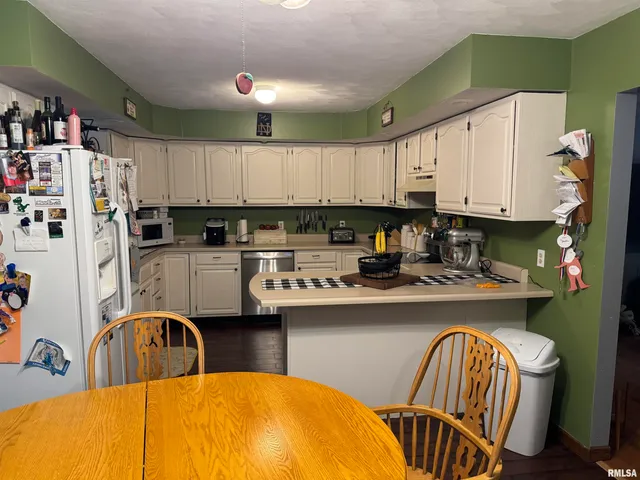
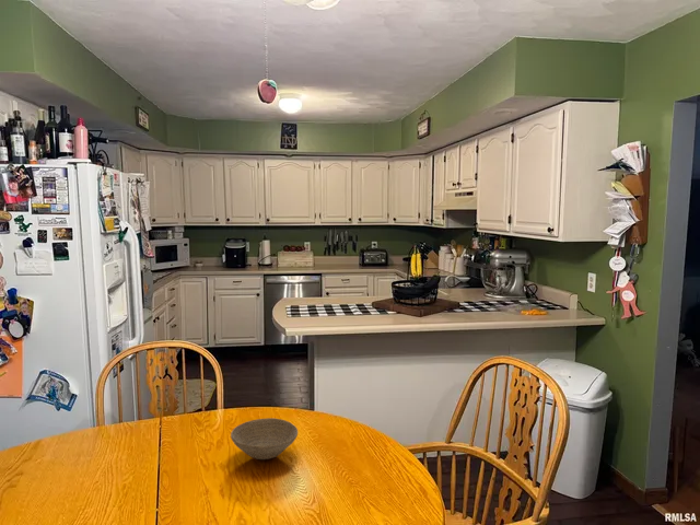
+ bowl [230,417,299,460]
